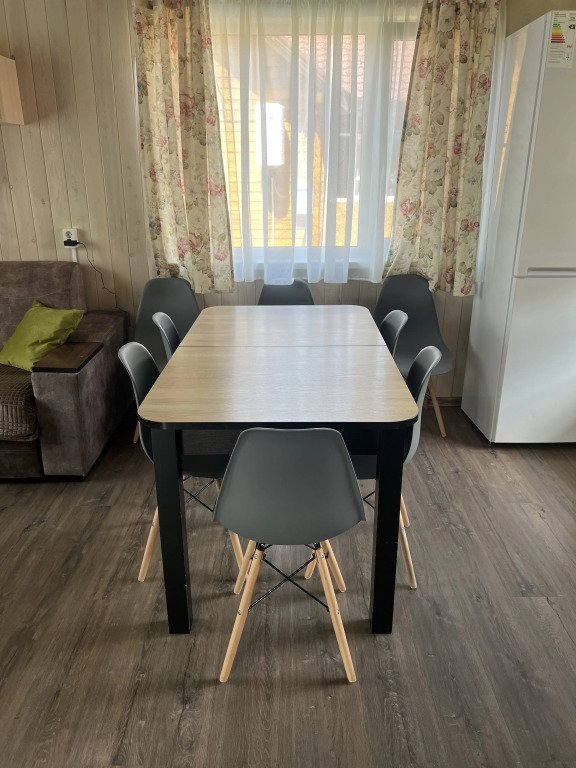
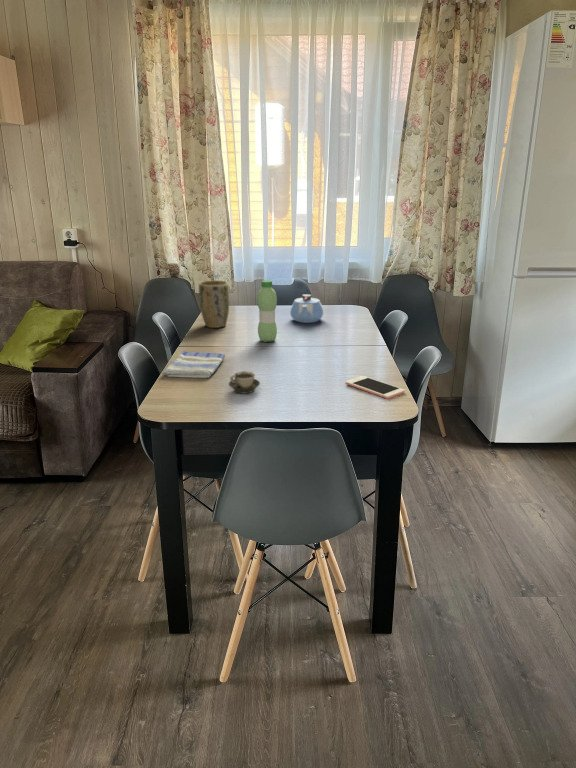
+ plant pot [198,279,230,329]
+ cup [228,370,261,395]
+ water bottle [256,279,278,343]
+ cell phone [344,375,406,400]
+ dish towel [161,350,226,379]
+ teapot [289,294,324,324]
